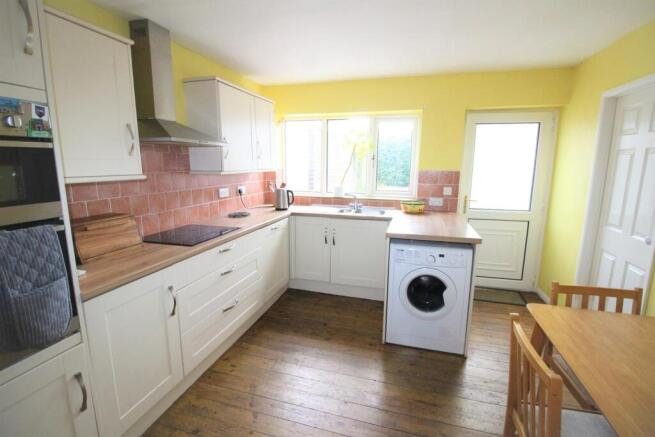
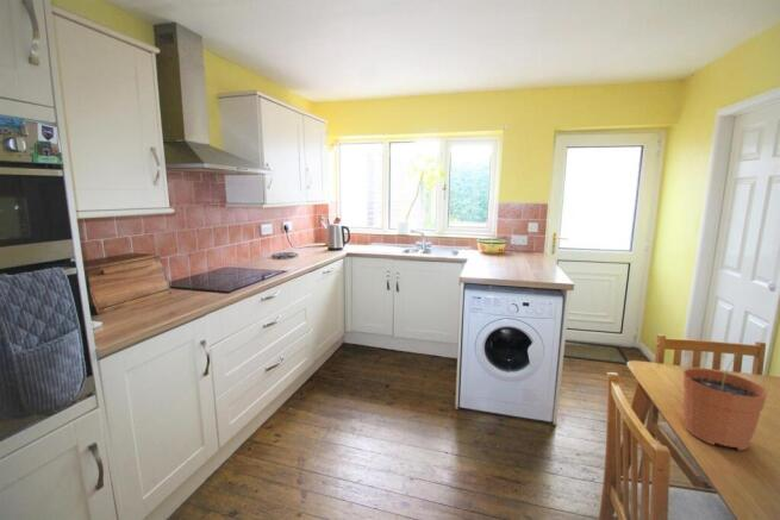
+ plant pot [682,351,769,451]
